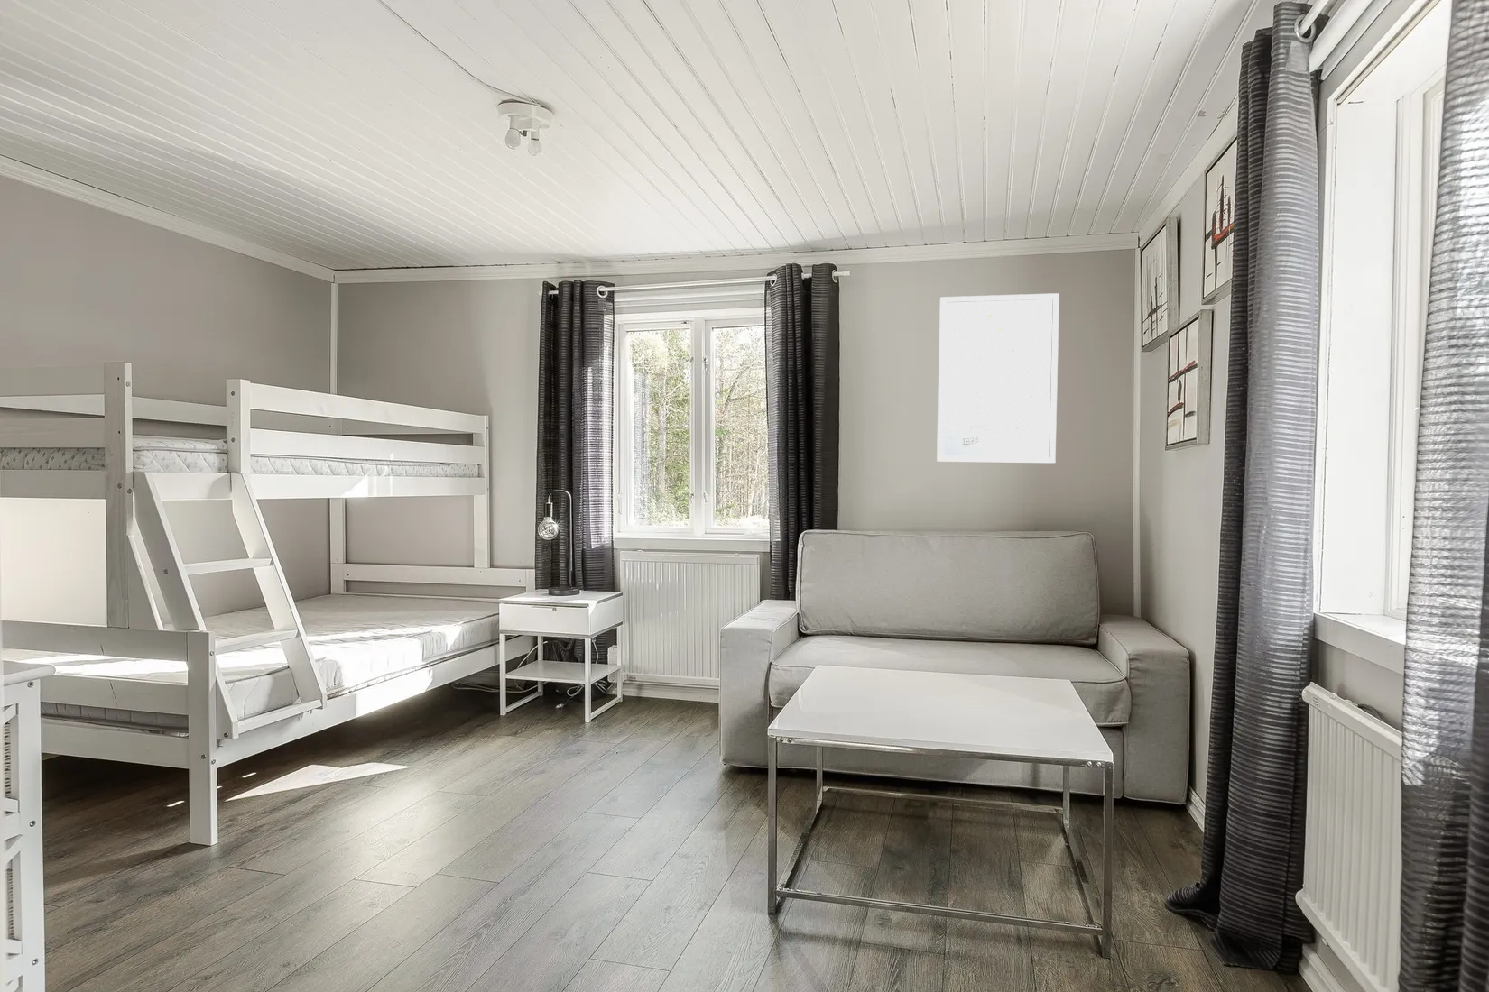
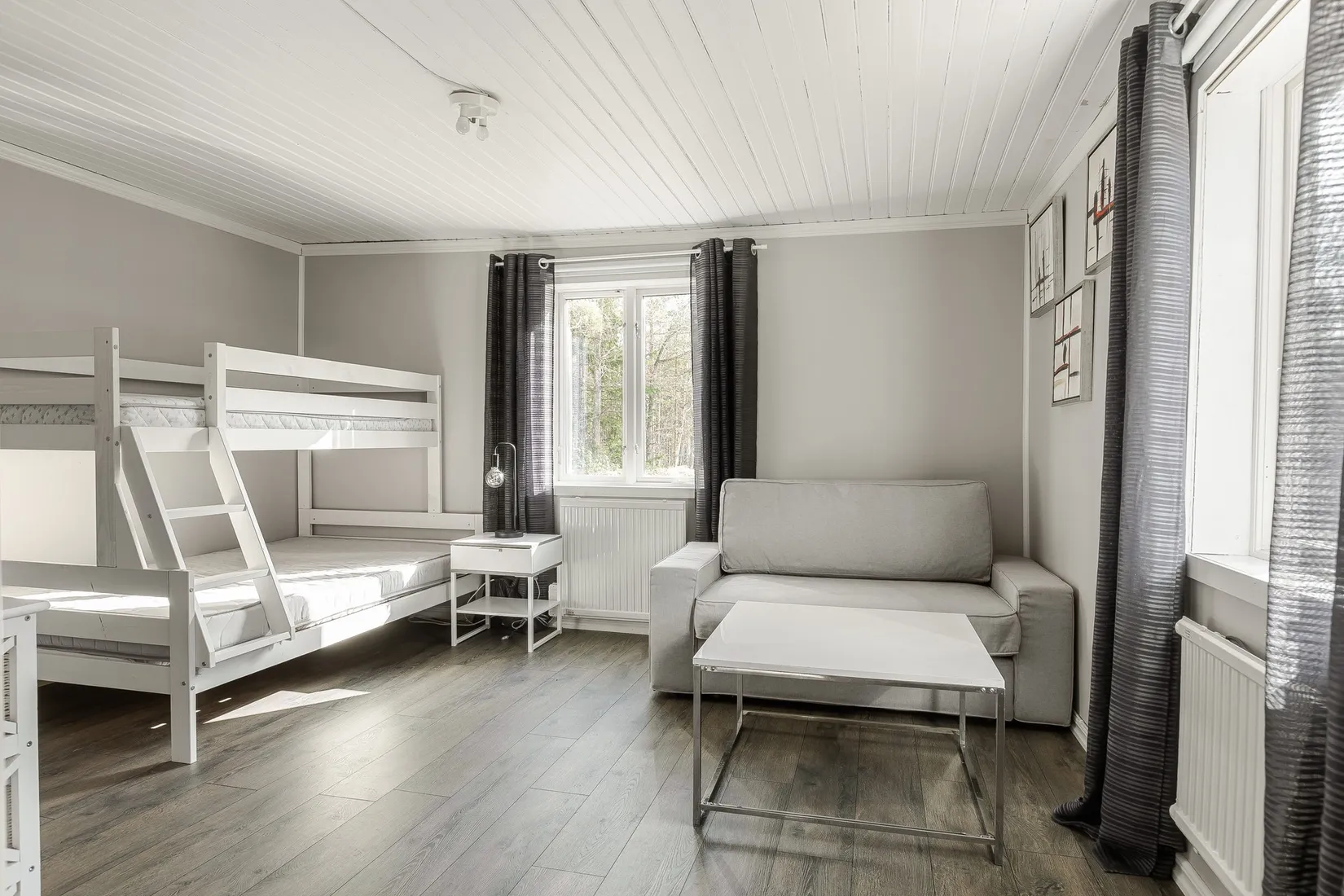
- wall art [936,292,1060,464]
